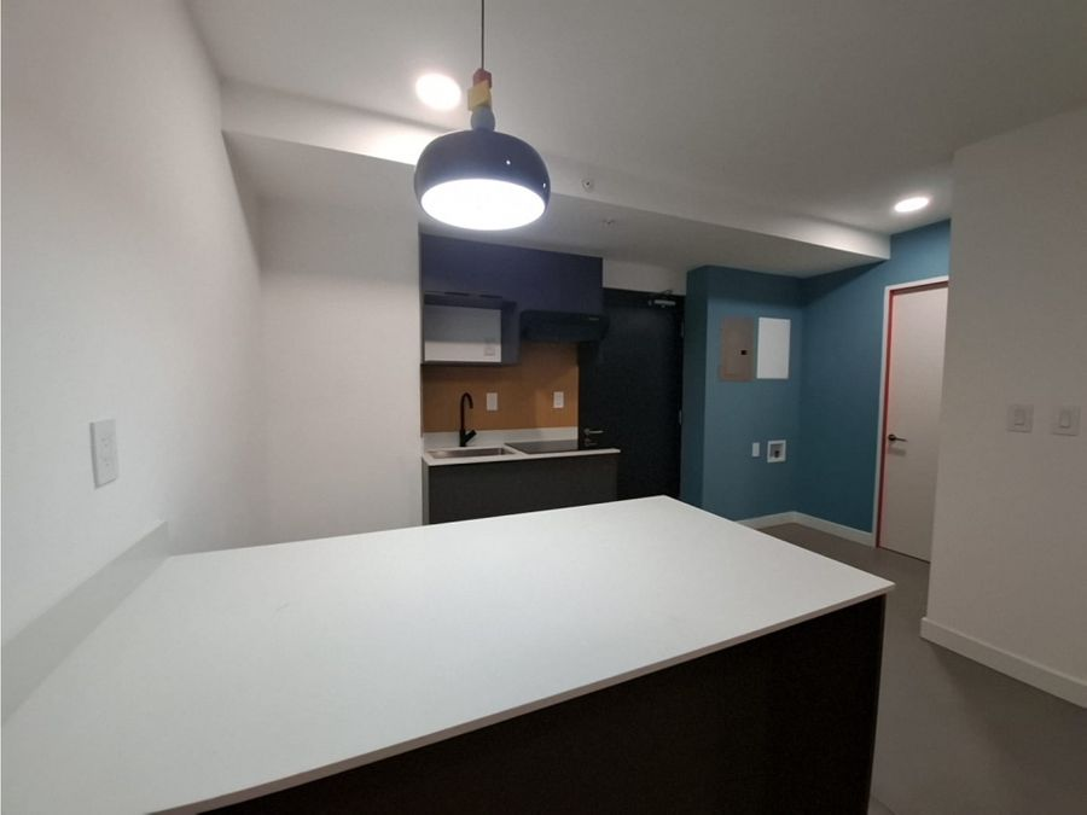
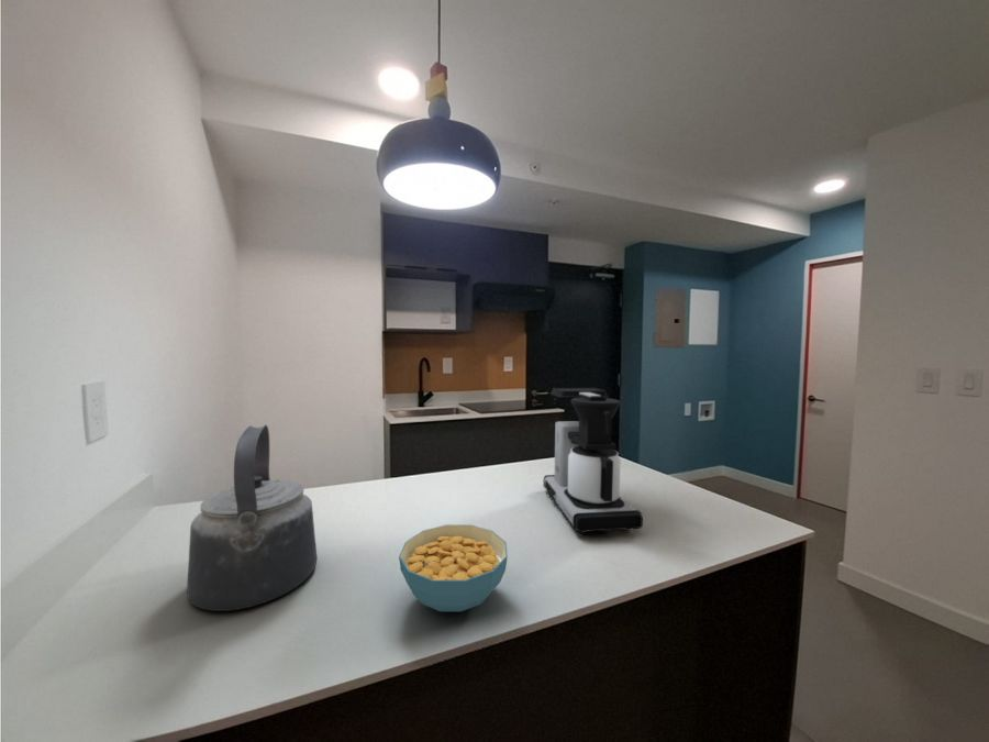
+ coffee maker [542,386,644,534]
+ cereal bowl [398,524,509,612]
+ kettle [186,424,318,612]
